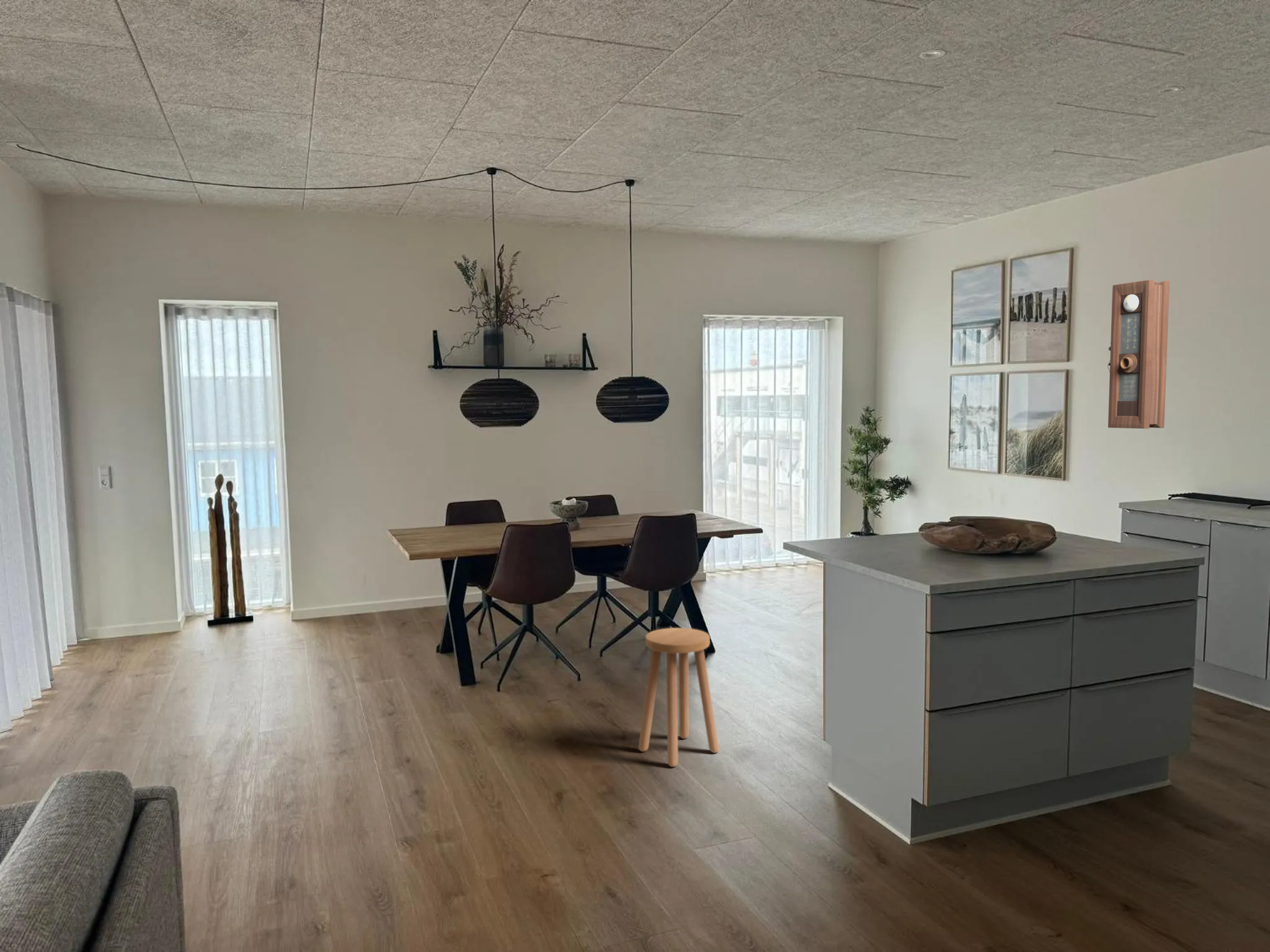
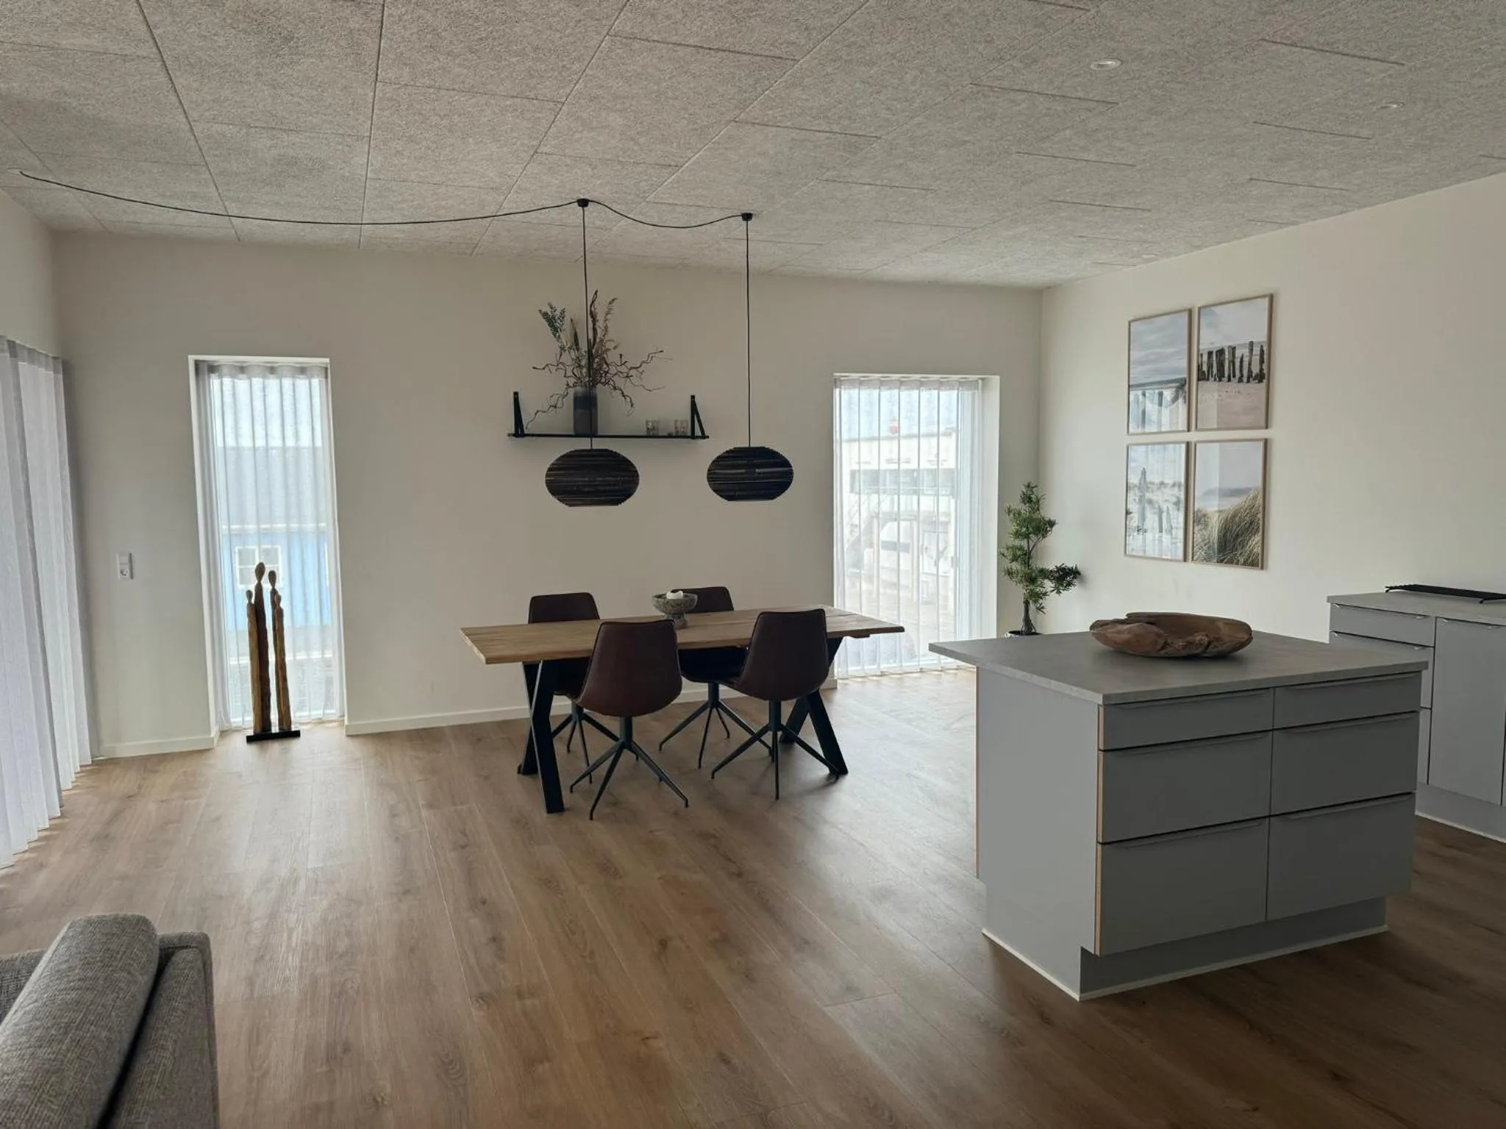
- stool [638,627,720,767]
- pendulum clock [1107,279,1170,429]
